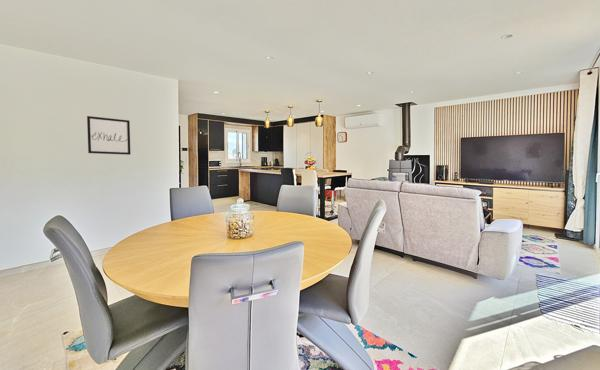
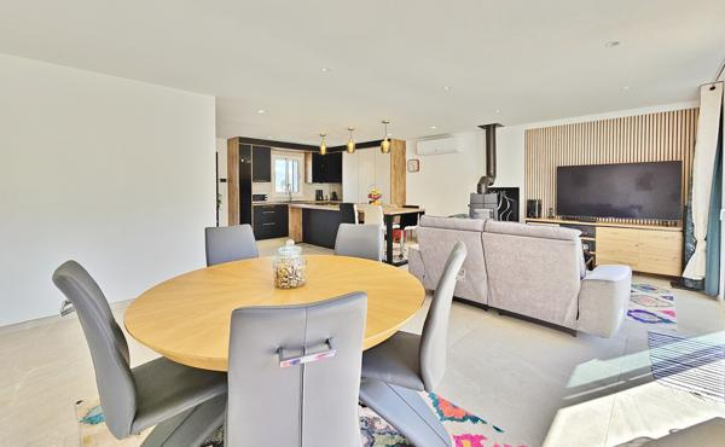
- wall art [86,115,131,156]
